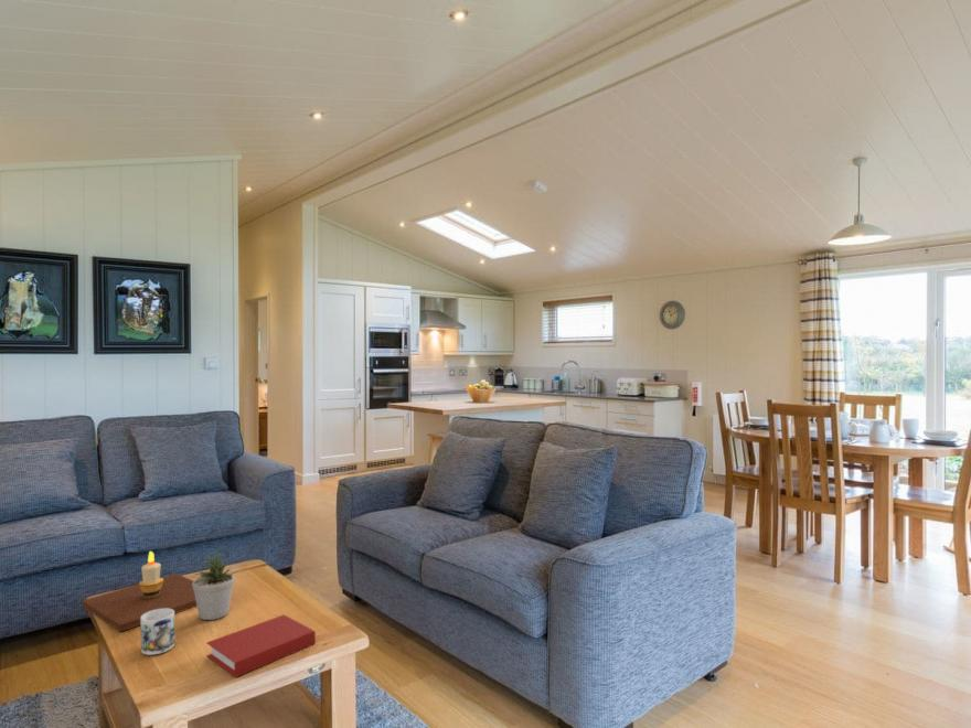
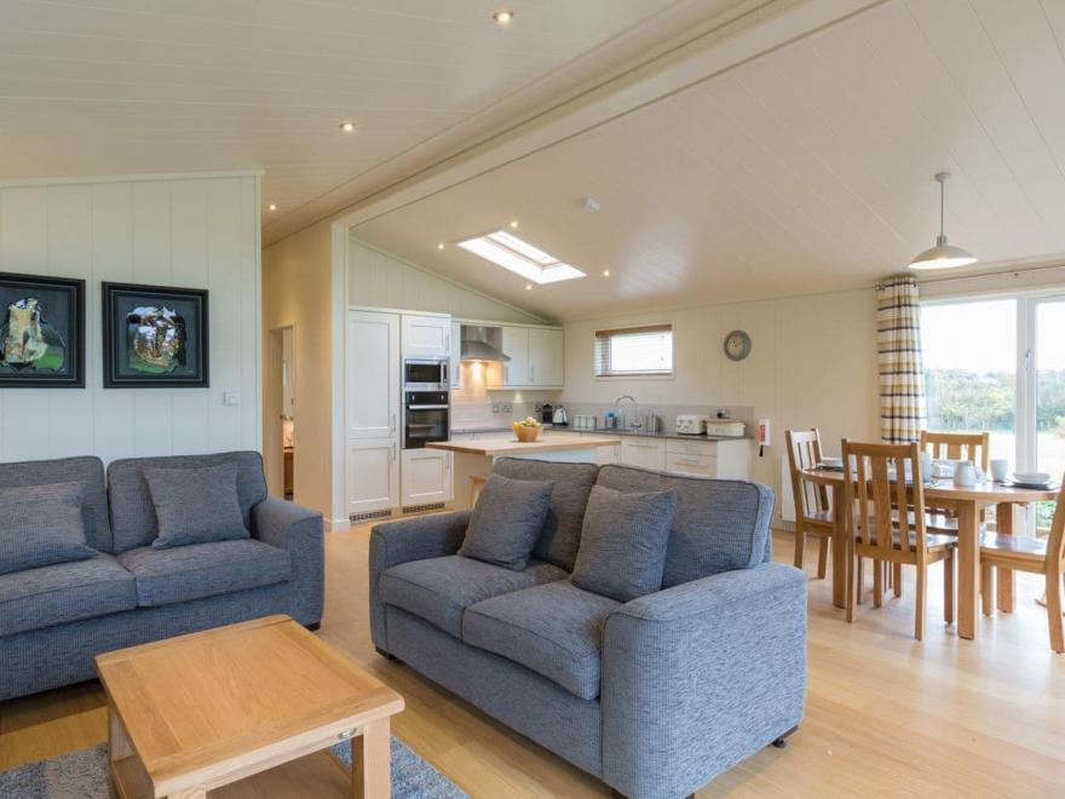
- mug [140,609,175,656]
- candle [81,550,198,633]
- potted plant [192,553,239,621]
- book [205,613,317,678]
